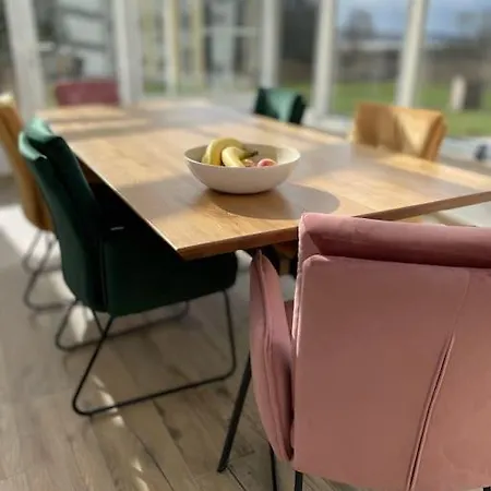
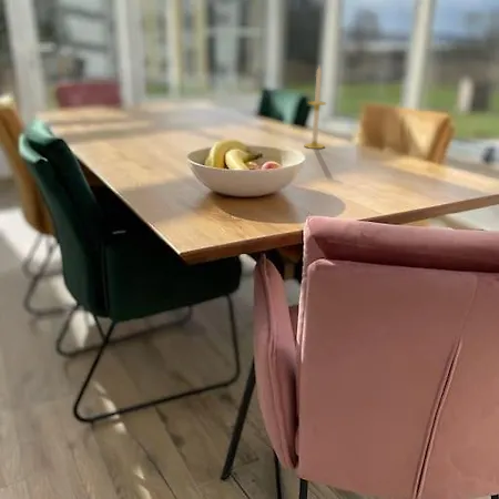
+ candle [303,64,327,150]
